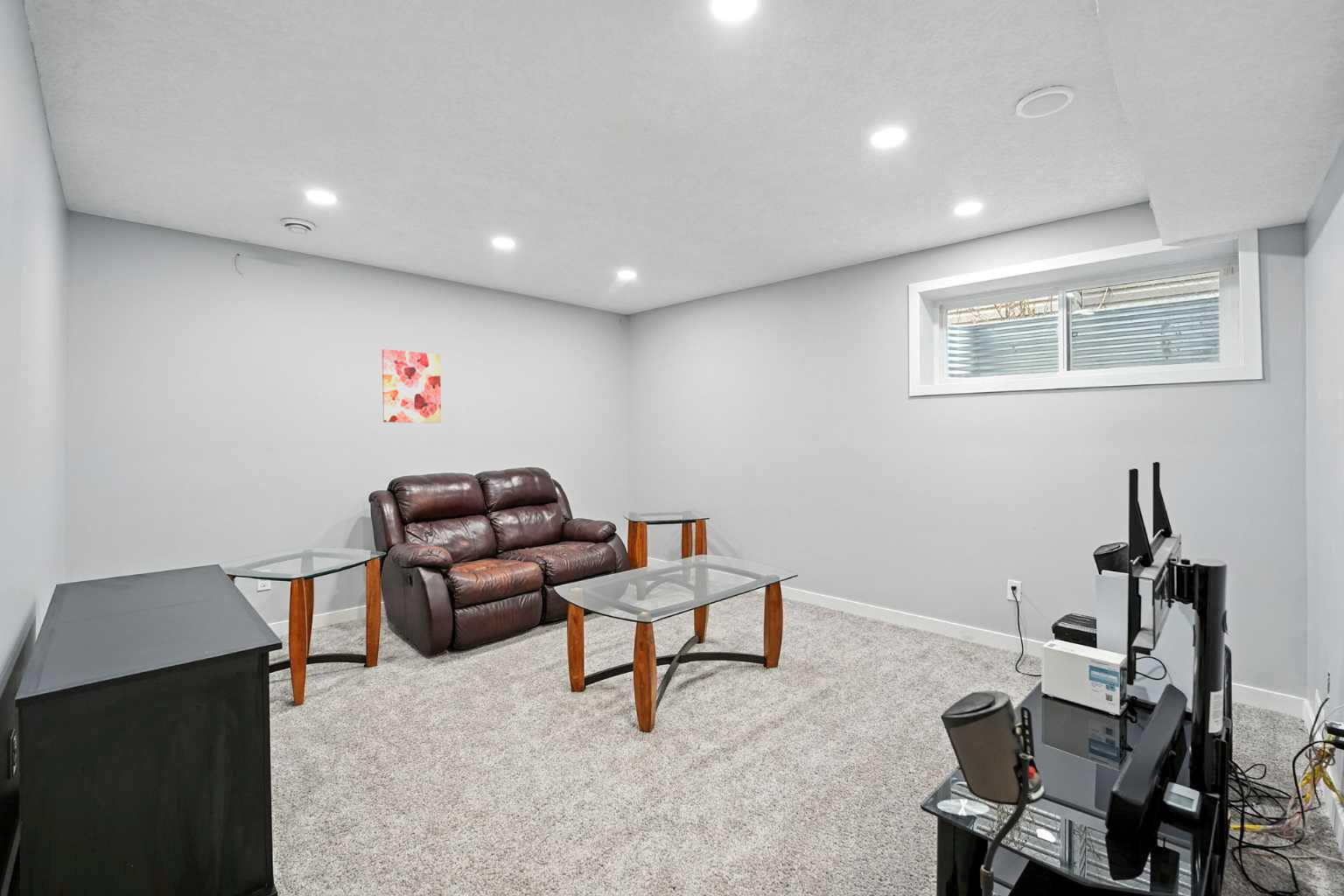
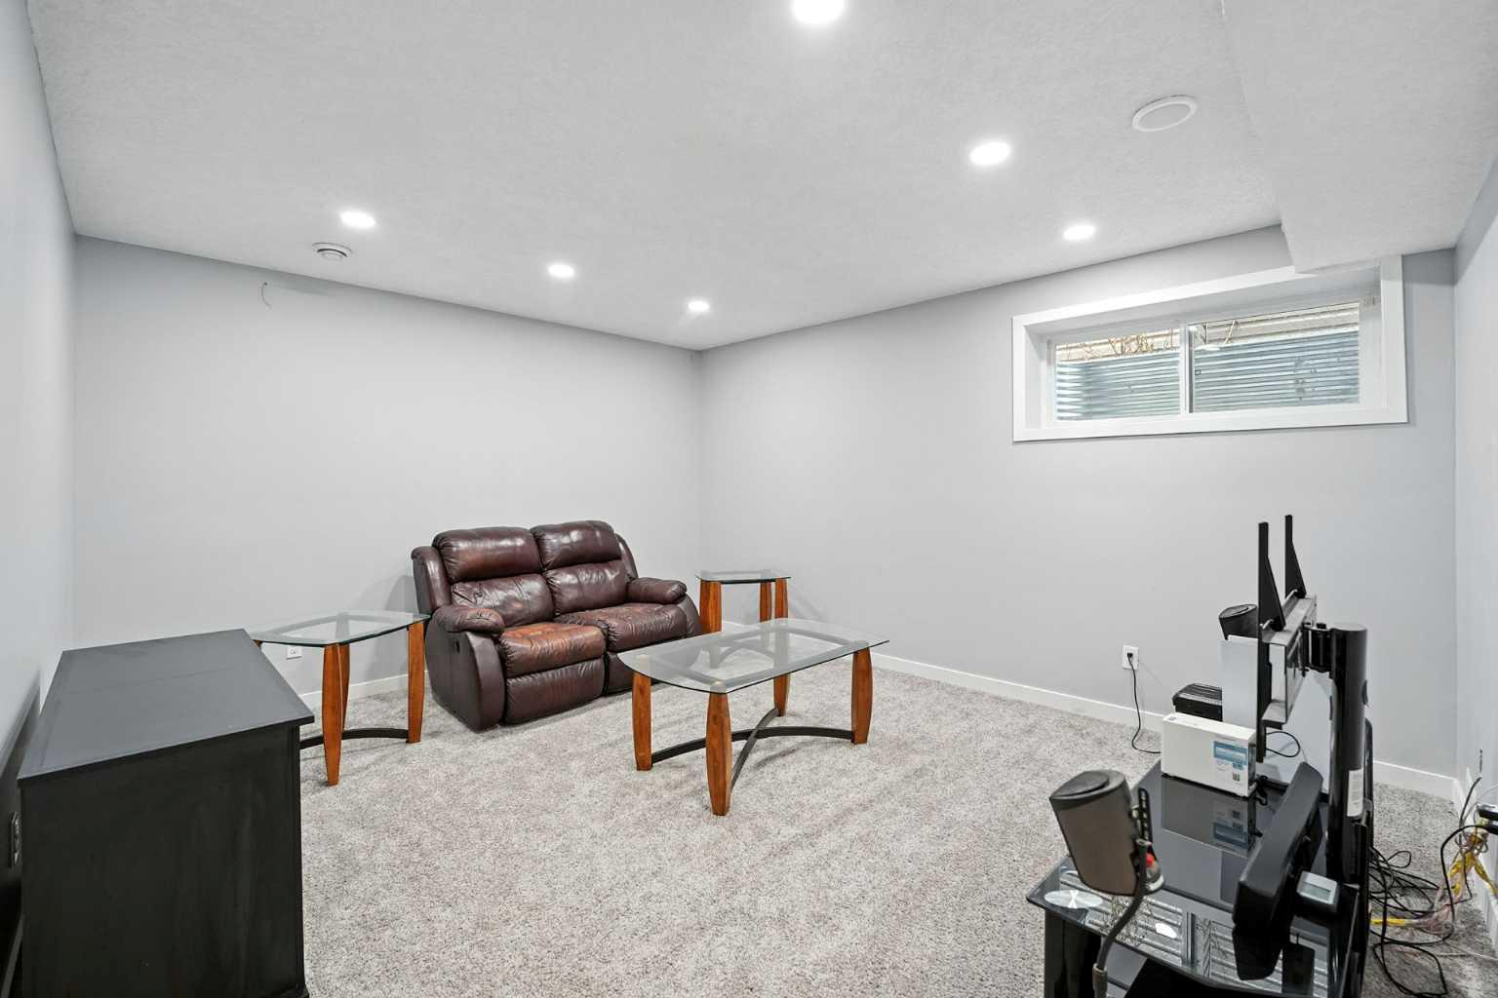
- wall art [381,348,442,423]
